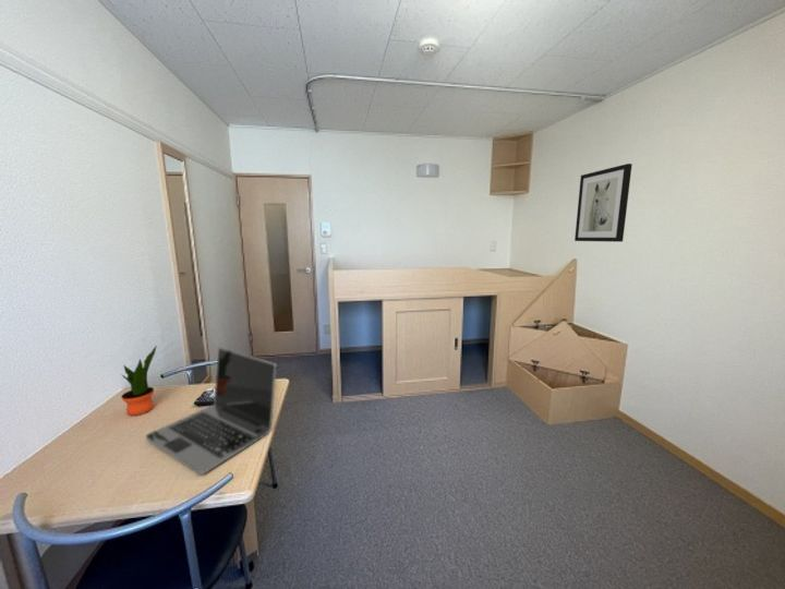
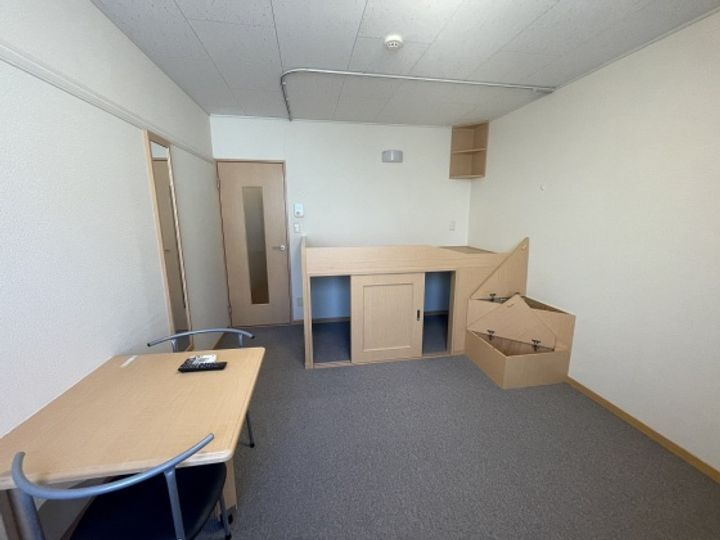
- wall art [573,163,633,243]
- potted plant [120,344,158,417]
- laptop [145,346,278,476]
